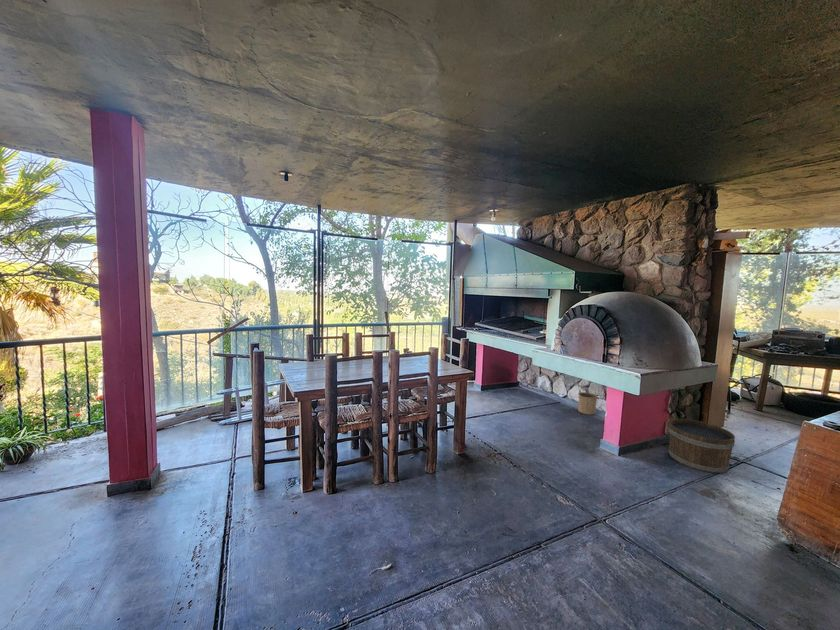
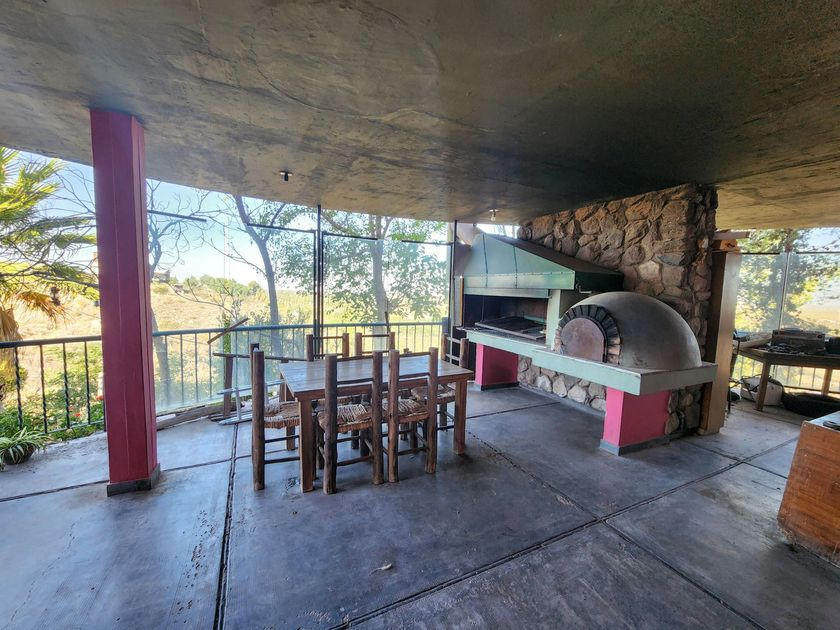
- wooden bucket [668,418,736,474]
- bucket [577,383,599,416]
